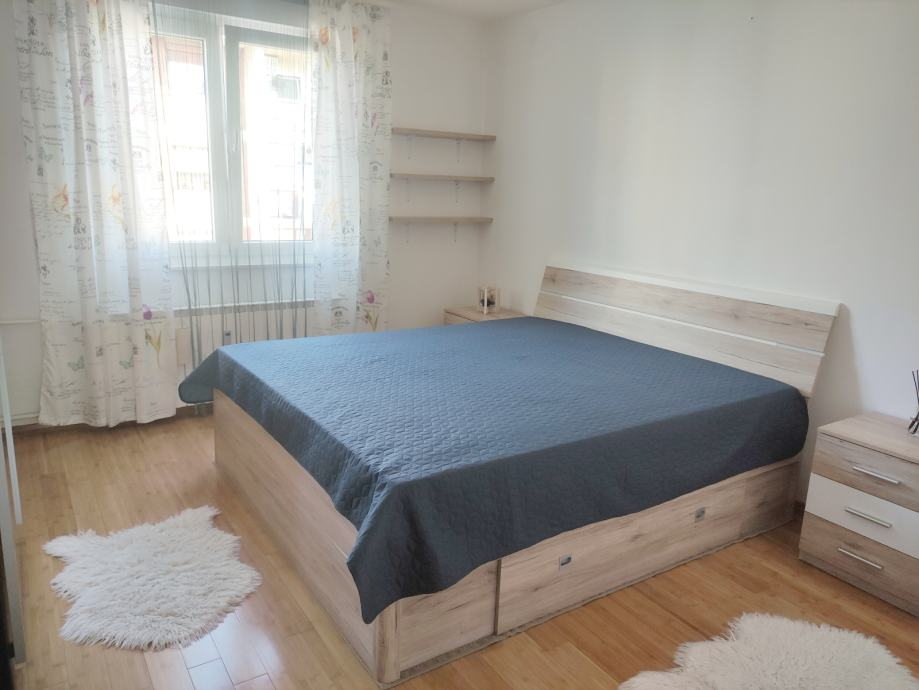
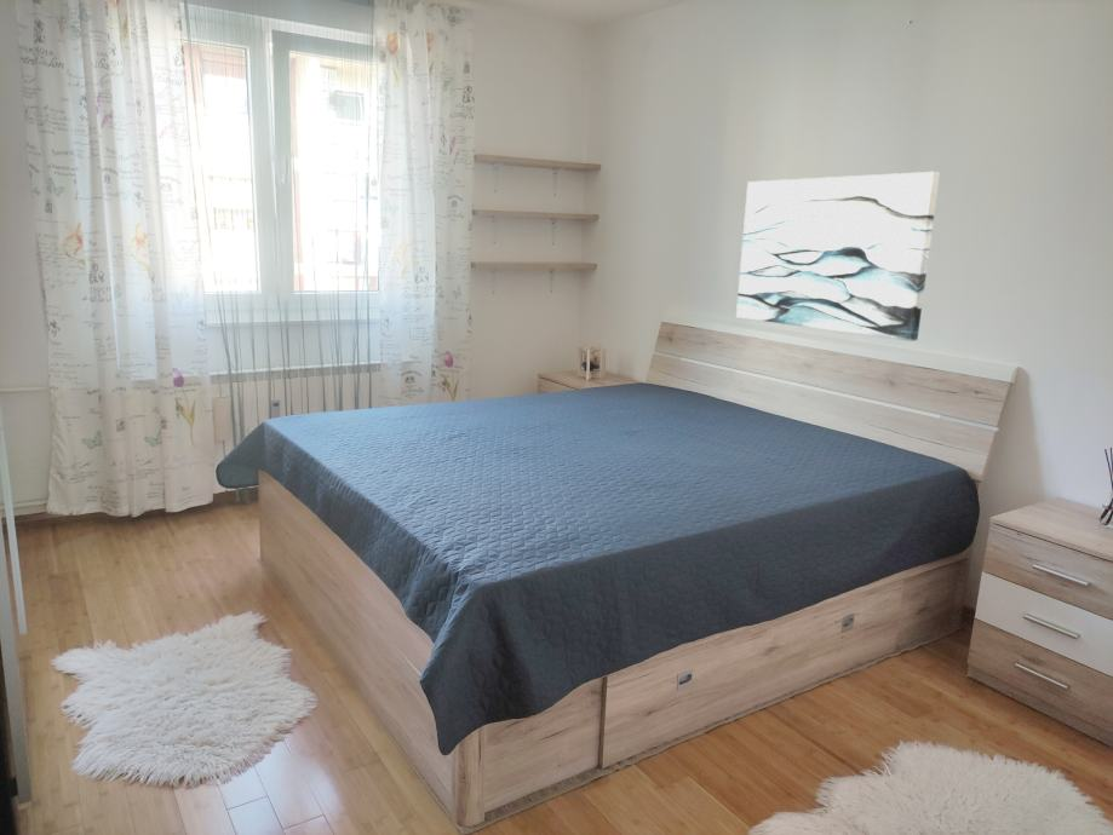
+ wall art [735,171,941,342]
